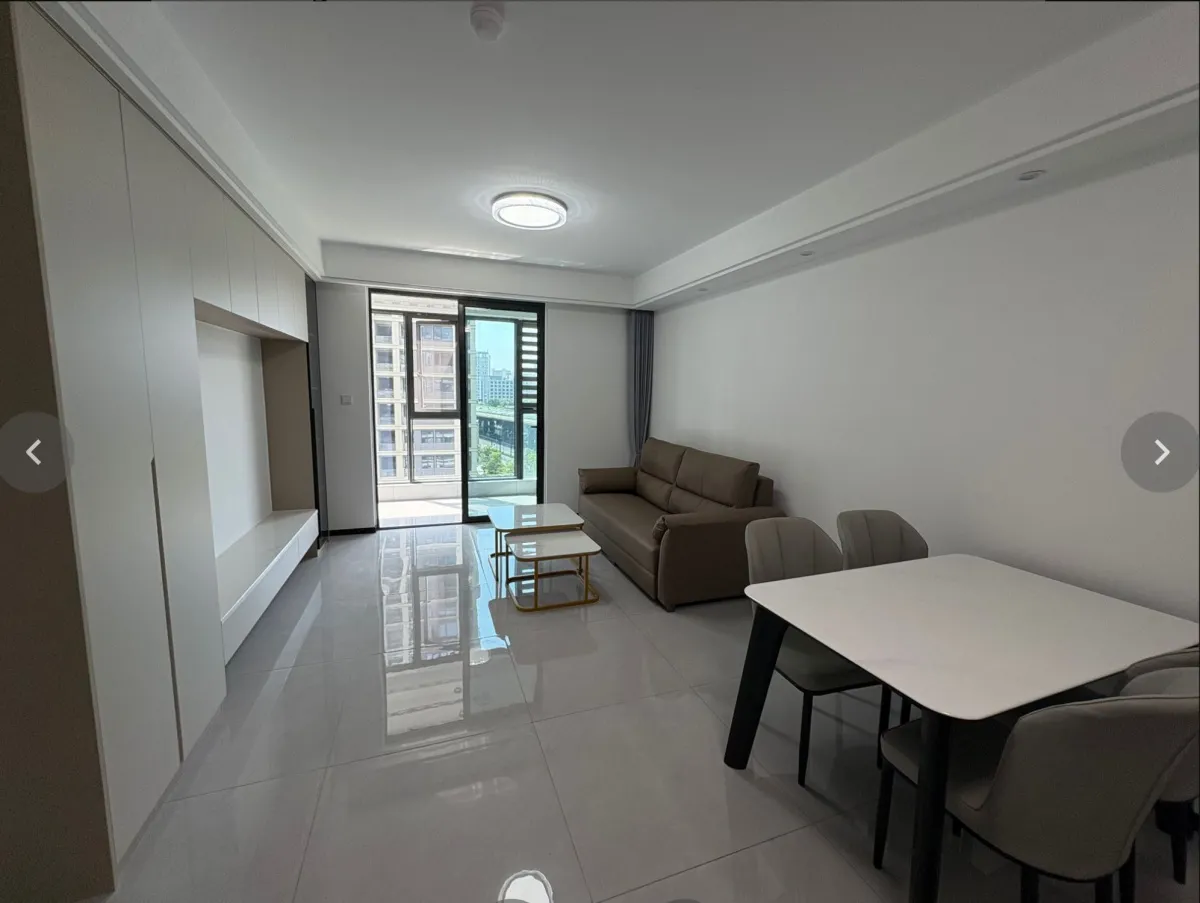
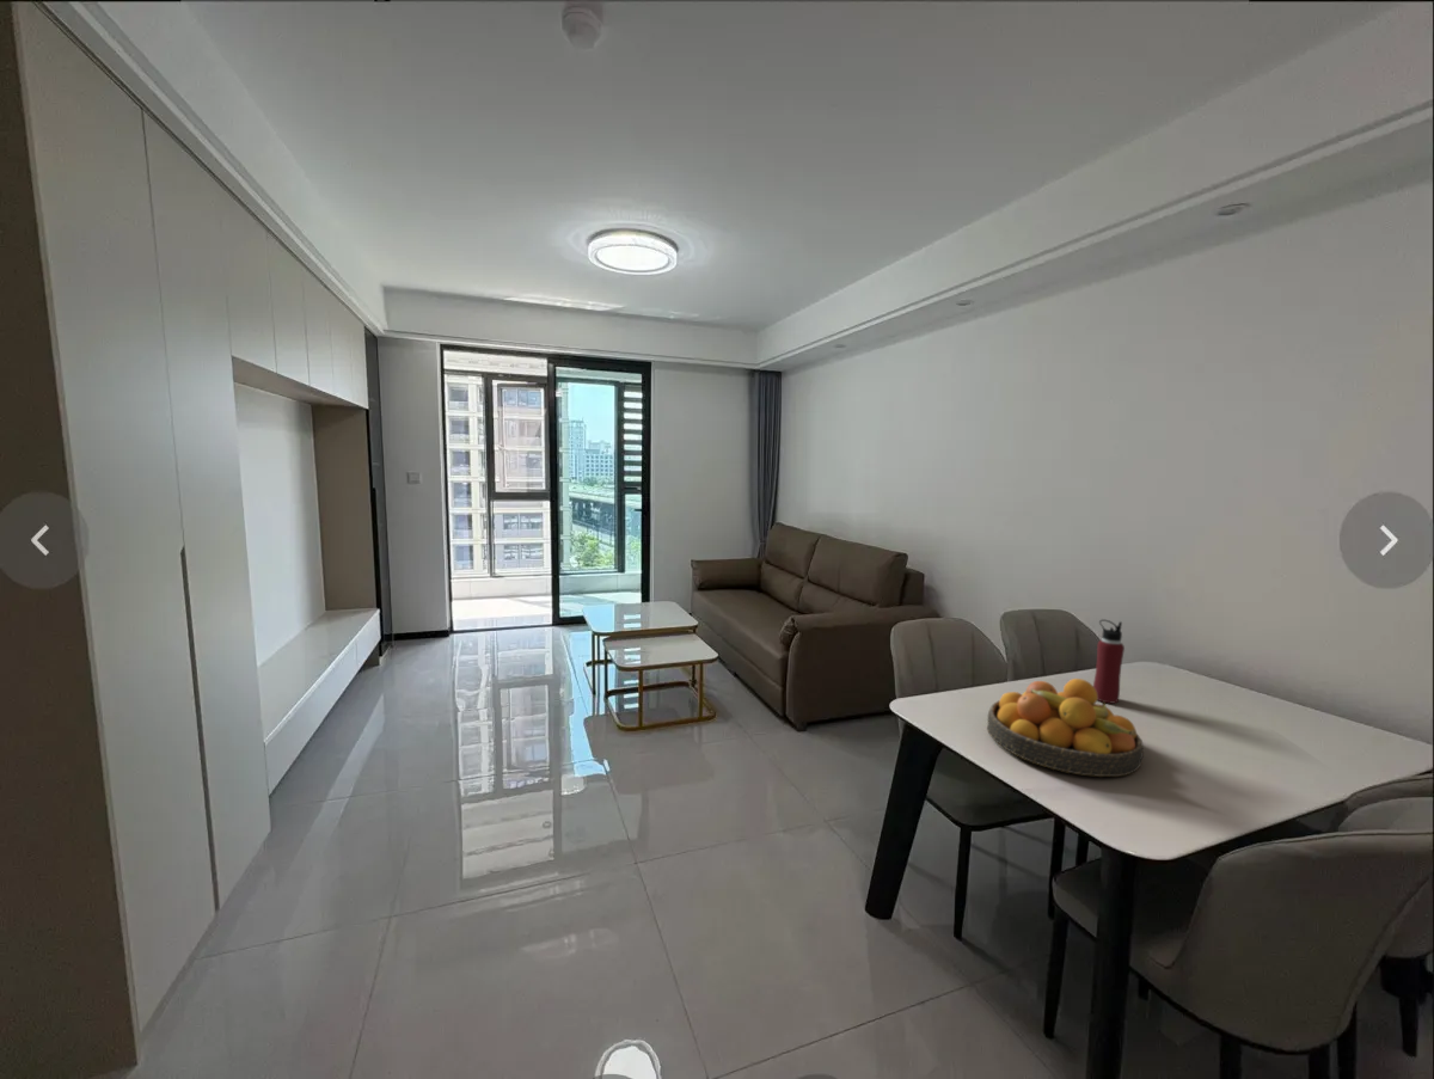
+ fruit bowl [986,678,1145,778]
+ water bottle [1092,618,1126,705]
